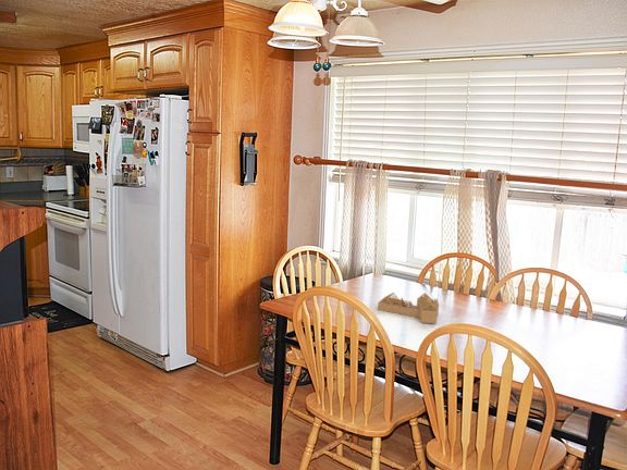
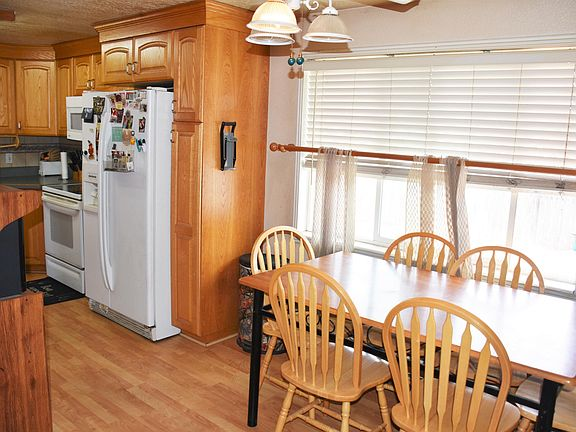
- house frame [377,292,440,324]
